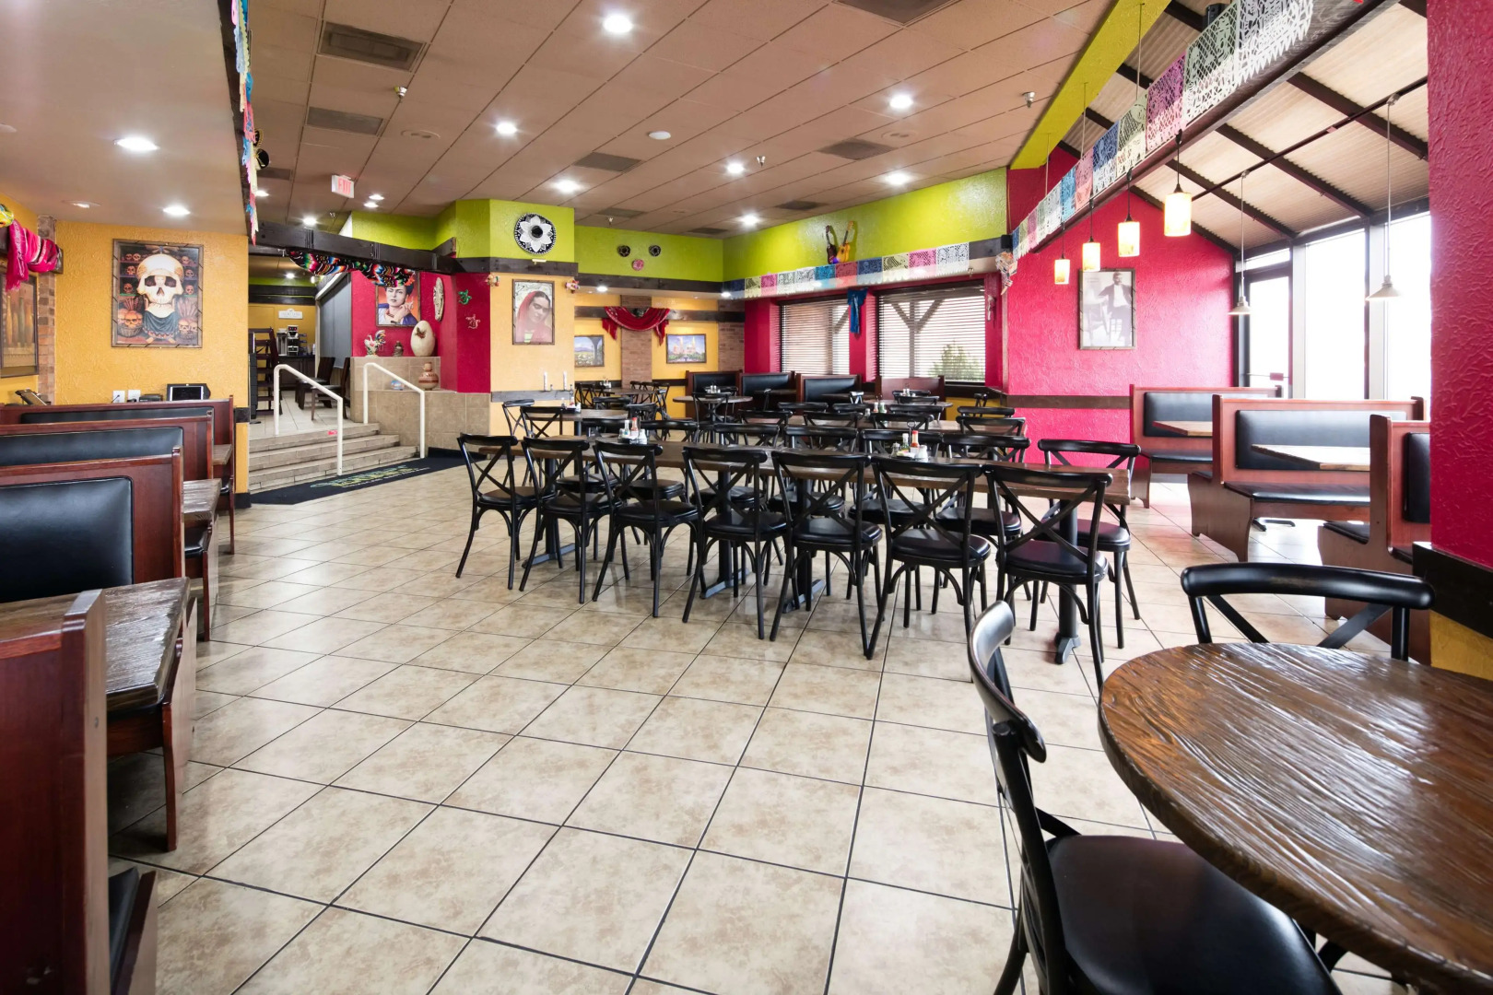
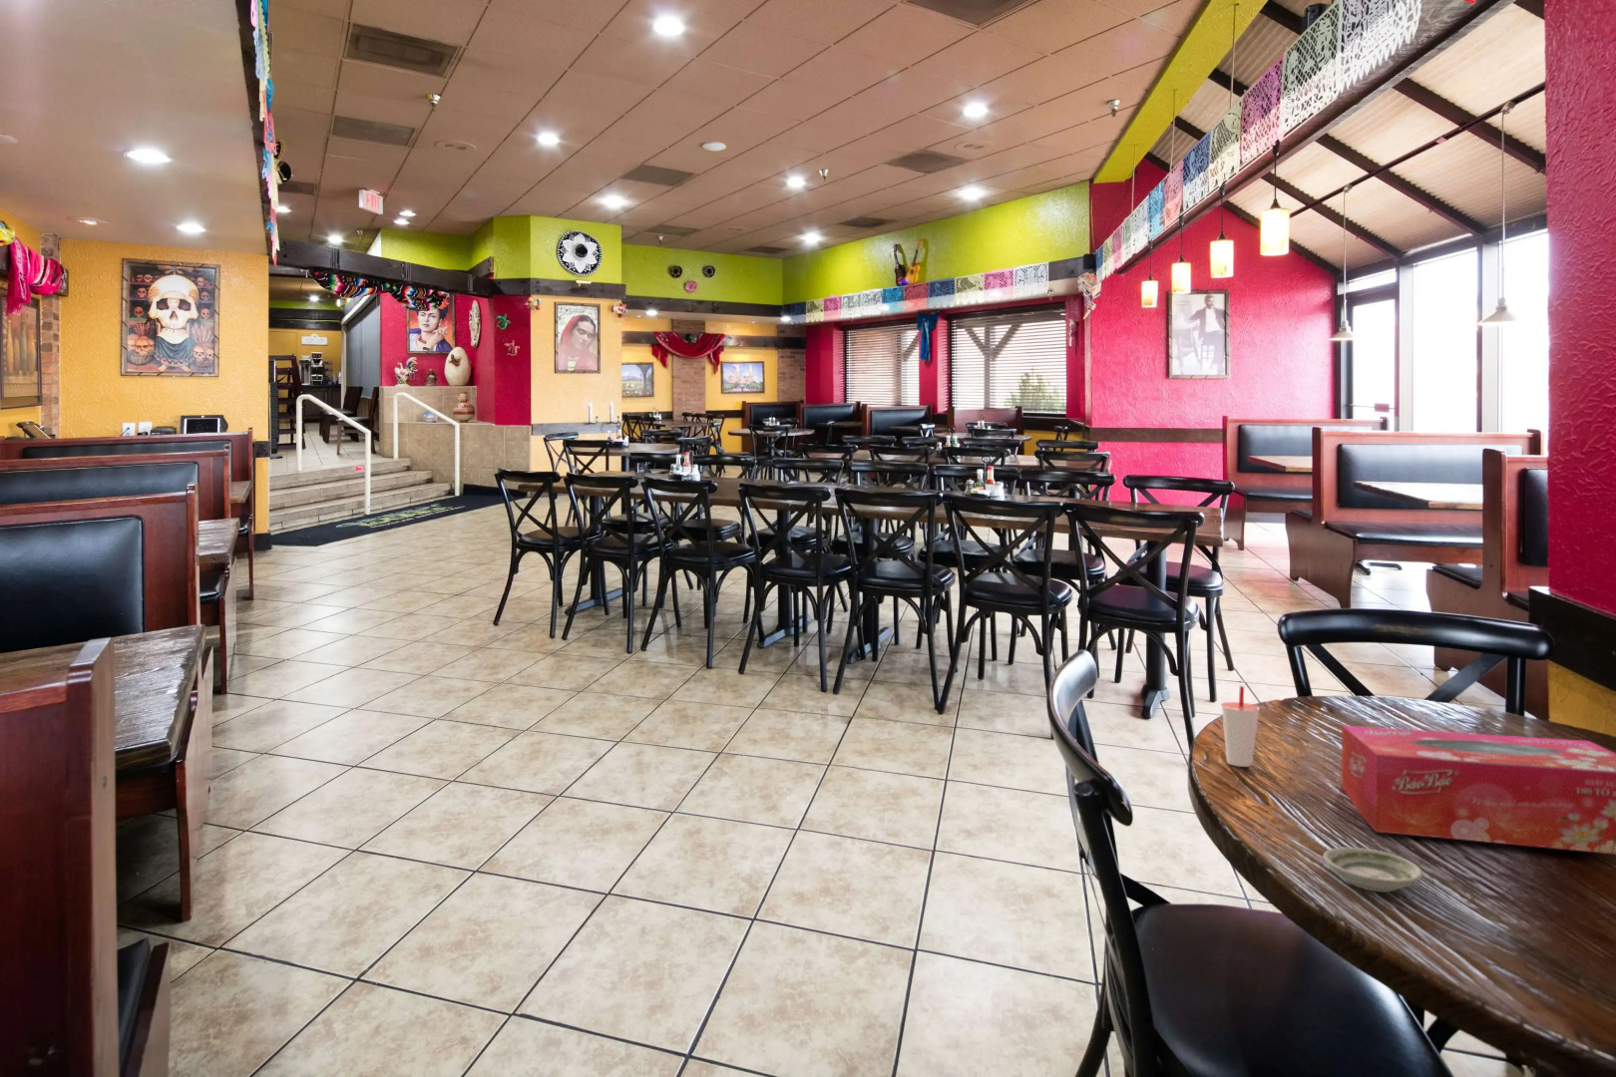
+ cup [1220,685,1261,768]
+ saucer [1321,846,1424,893]
+ tissue box [1341,725,1616,856]
